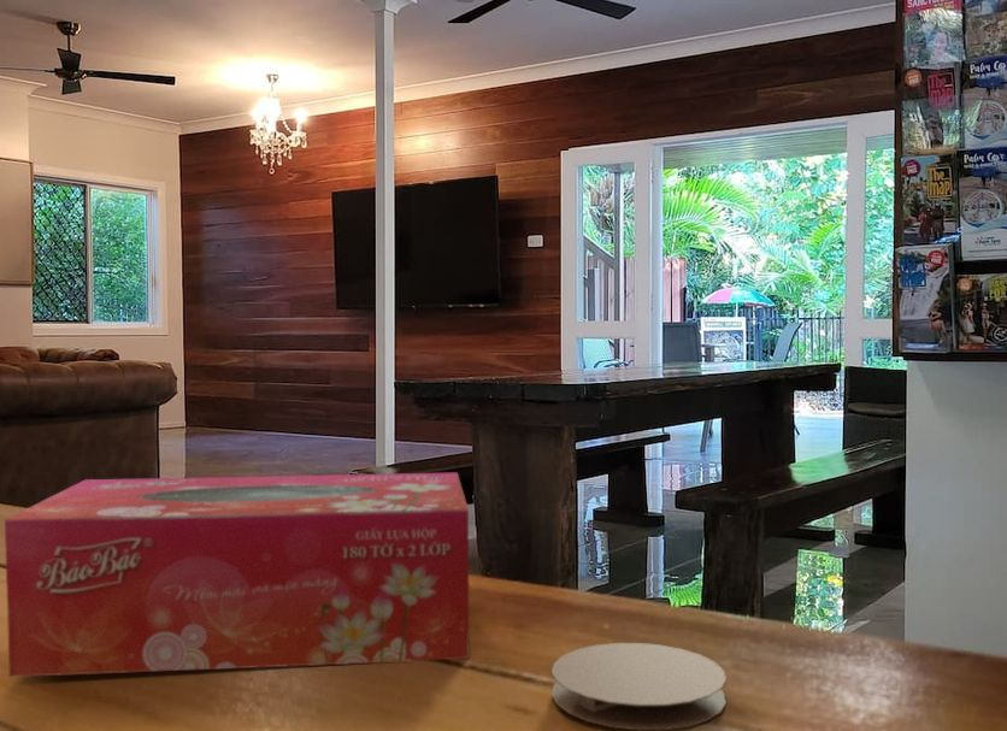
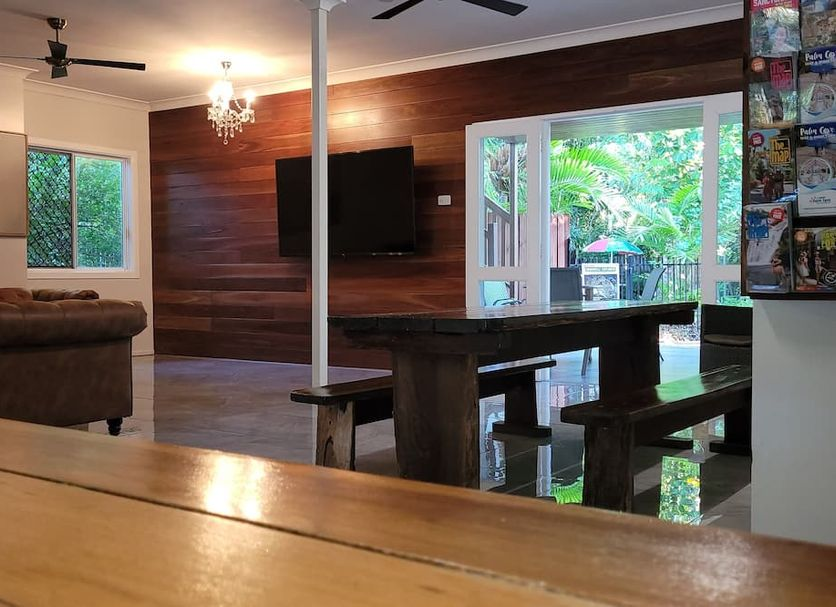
- coaster [550,642,728,731]
- tissue box [4,471,471,678]
